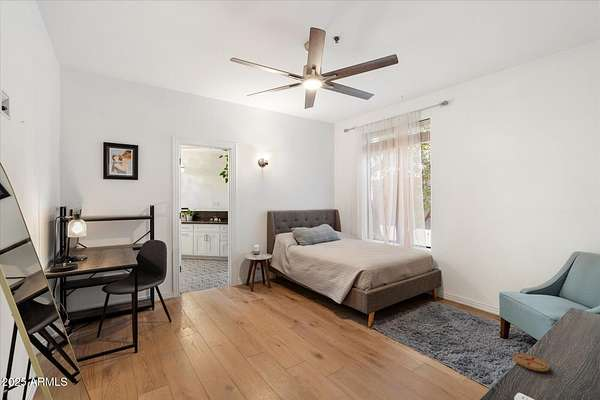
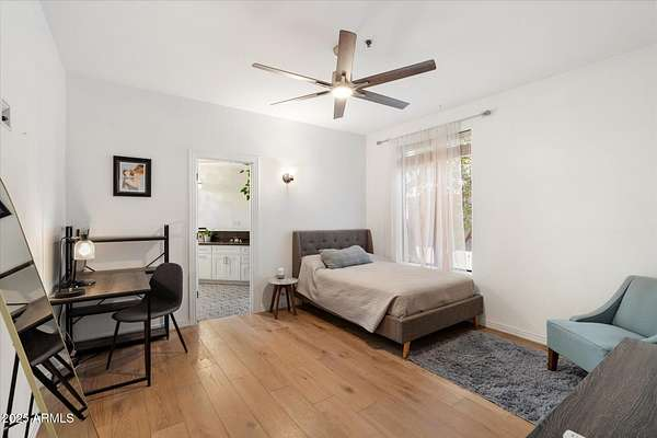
- coaster [512,352,551,373]
